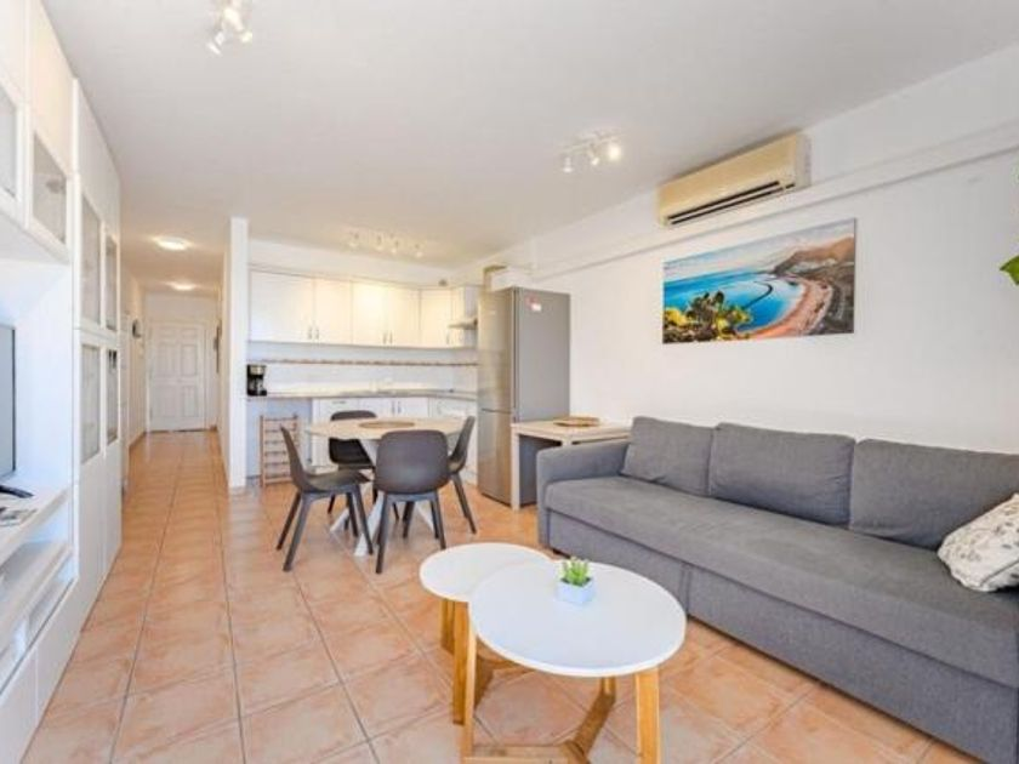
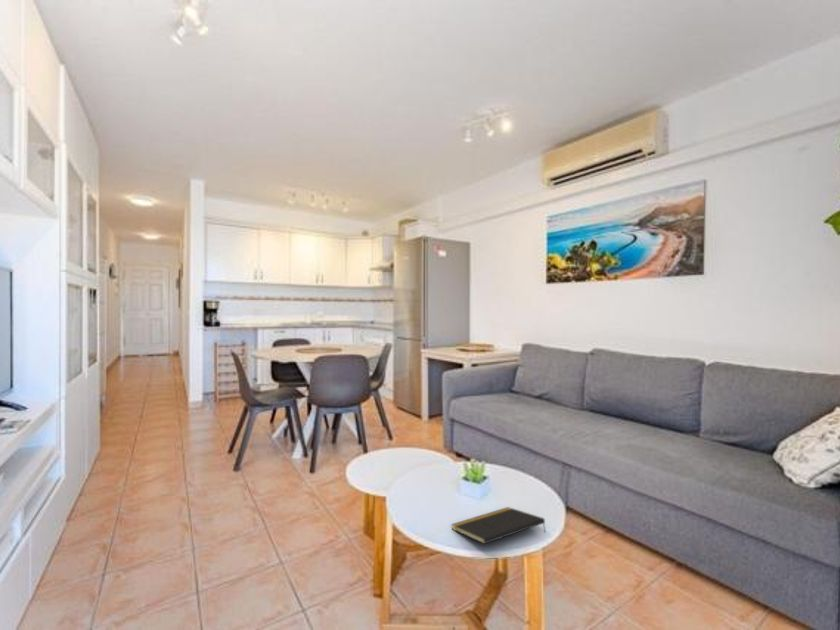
+ notepad [450,506,547,545]
